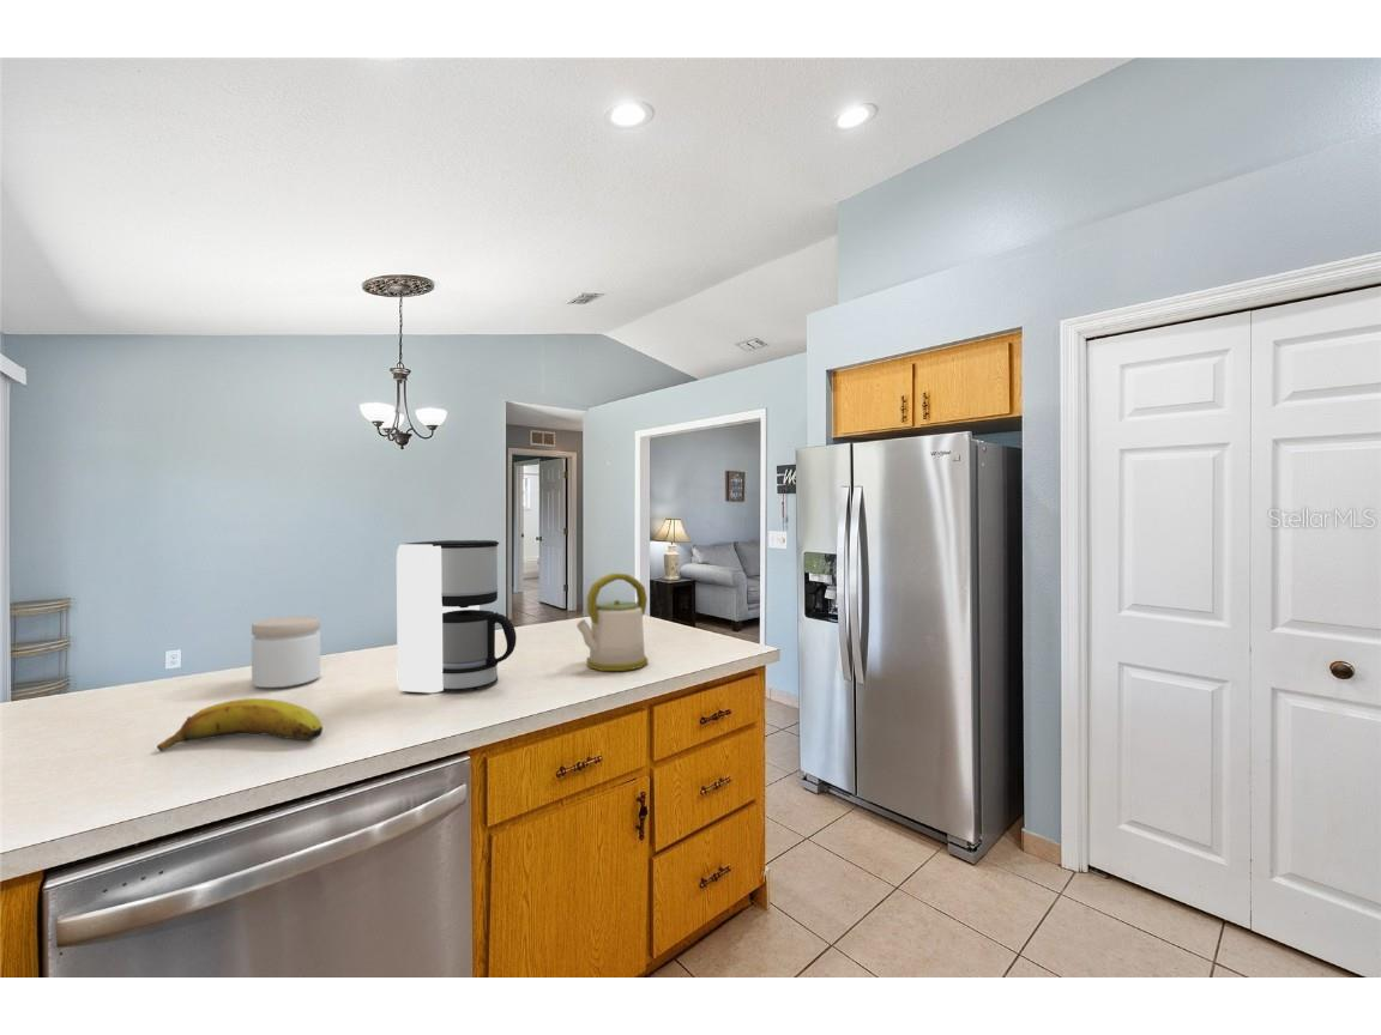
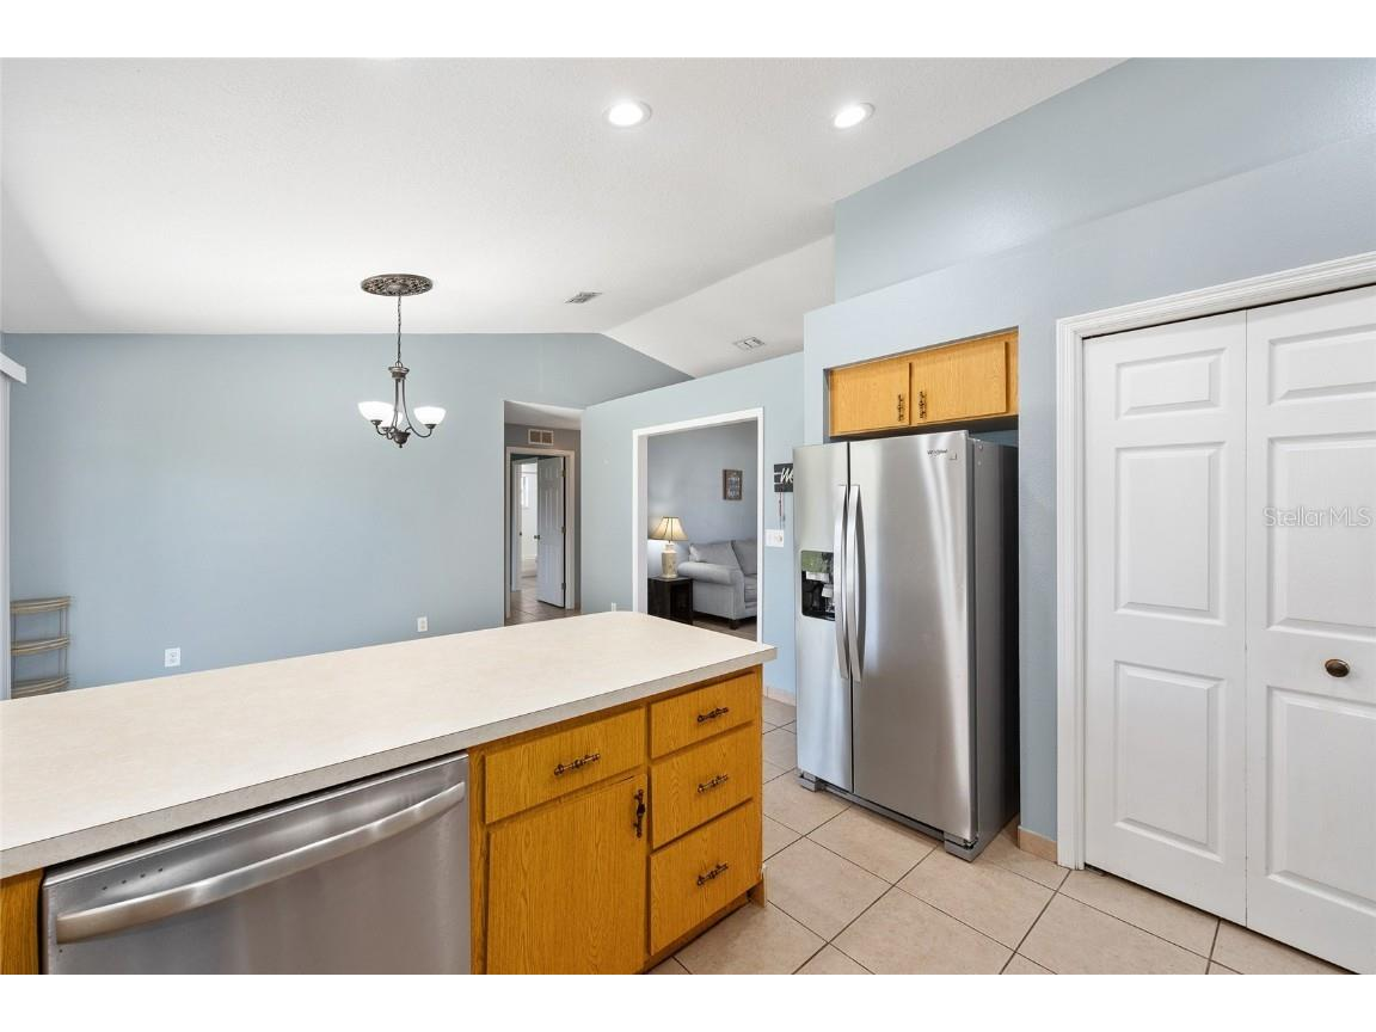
- kettle [575,573,649,672]
- fruit [156,697,324,752]
- jar [251,615,321,689]
- coffee maker [396,539,518,694]
